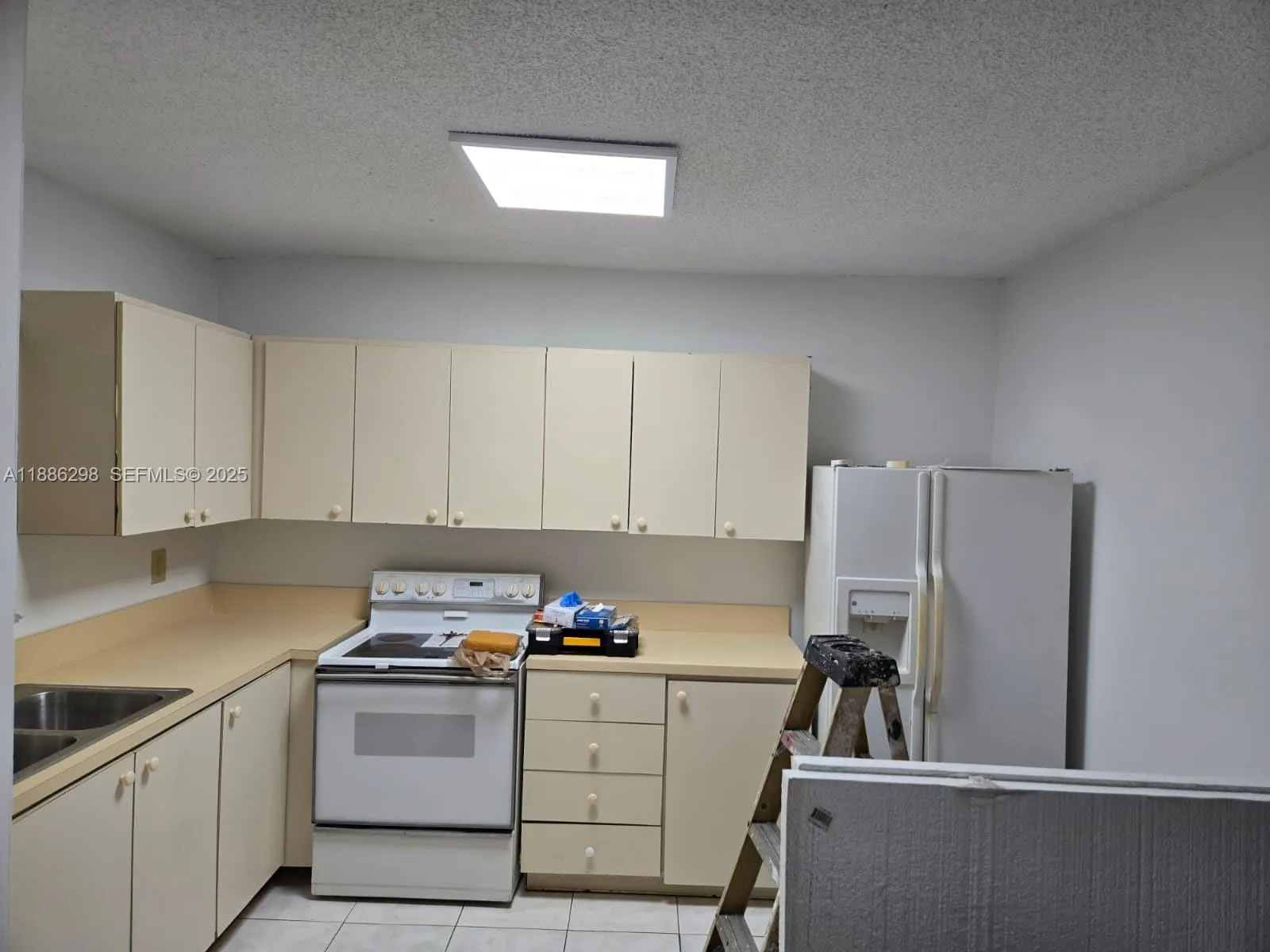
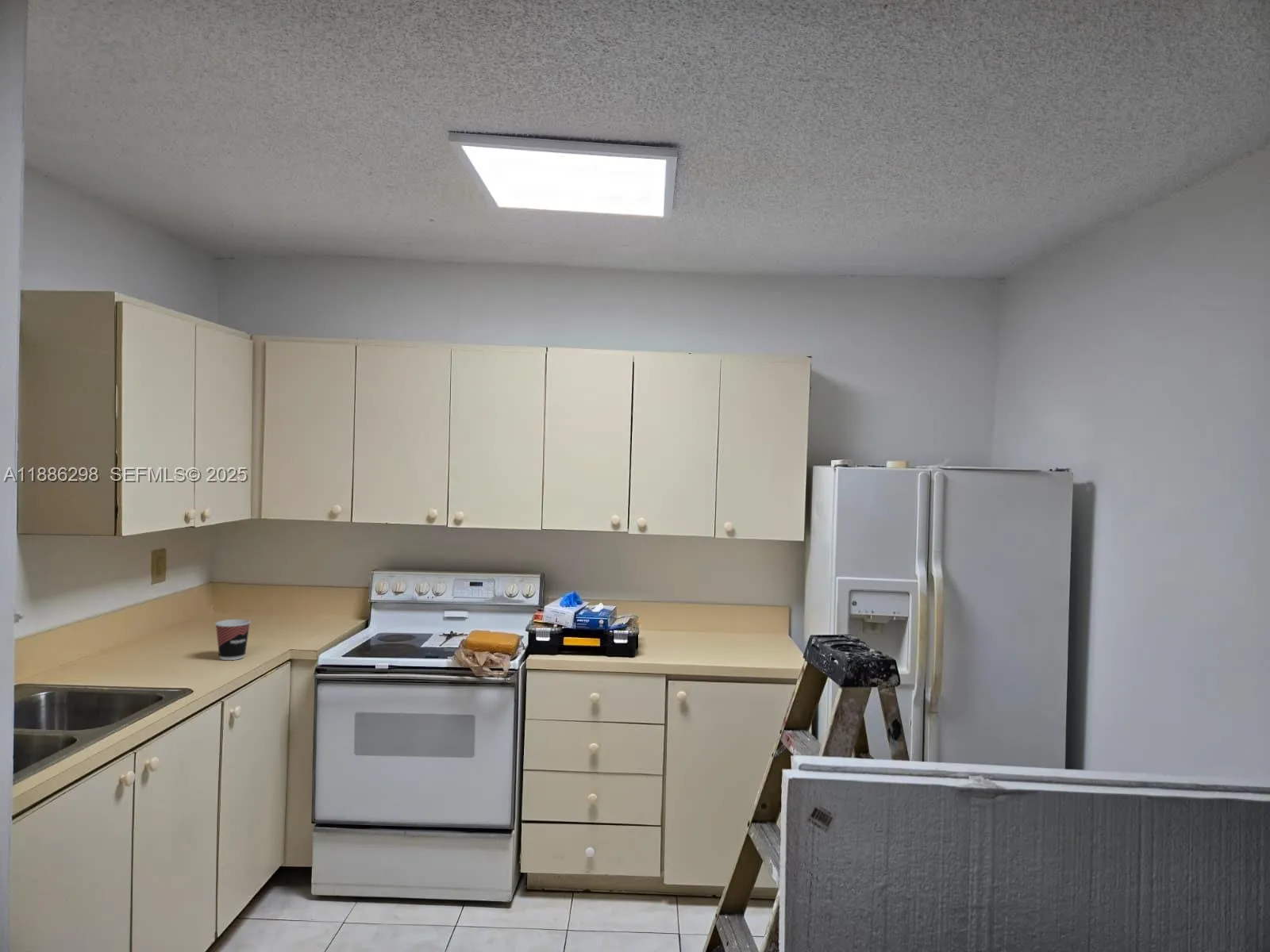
+ cup [214,618,252,661]
